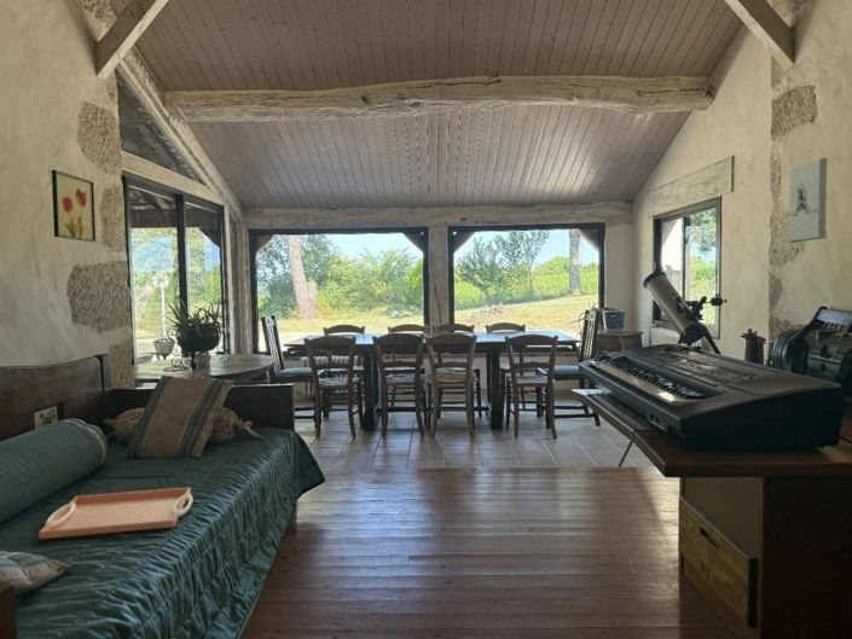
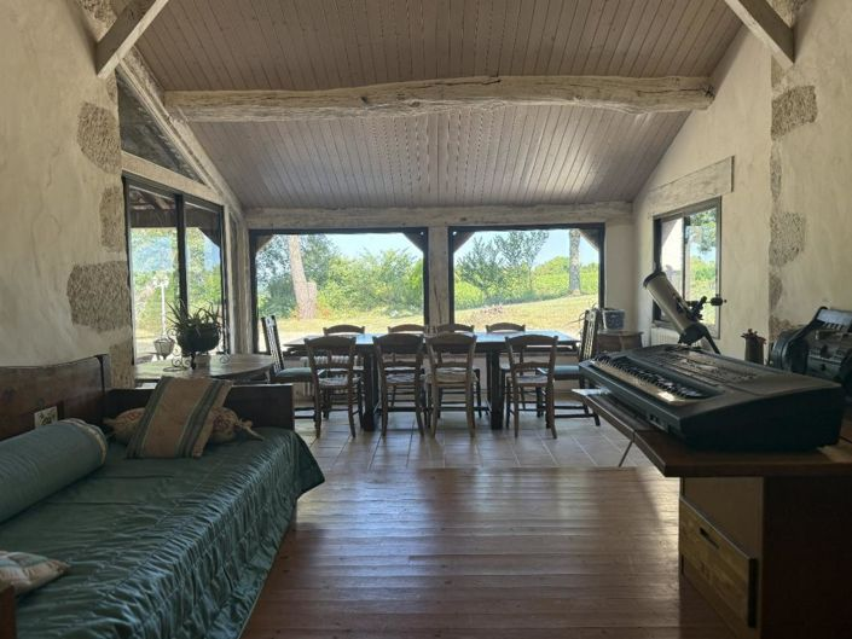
- wall sculpture [788,157,829,244]
- serving tray [37,487,193,540]
- wall art [51,169,97,243]
